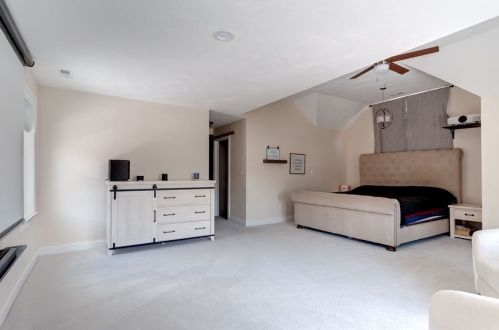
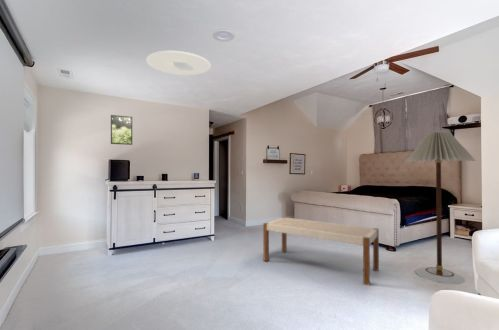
+ ceiling light [145,50,212,76]
+ bench [262,216,380,286]
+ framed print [110,114,133,146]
+ floor lamp [405,130,477,285]
